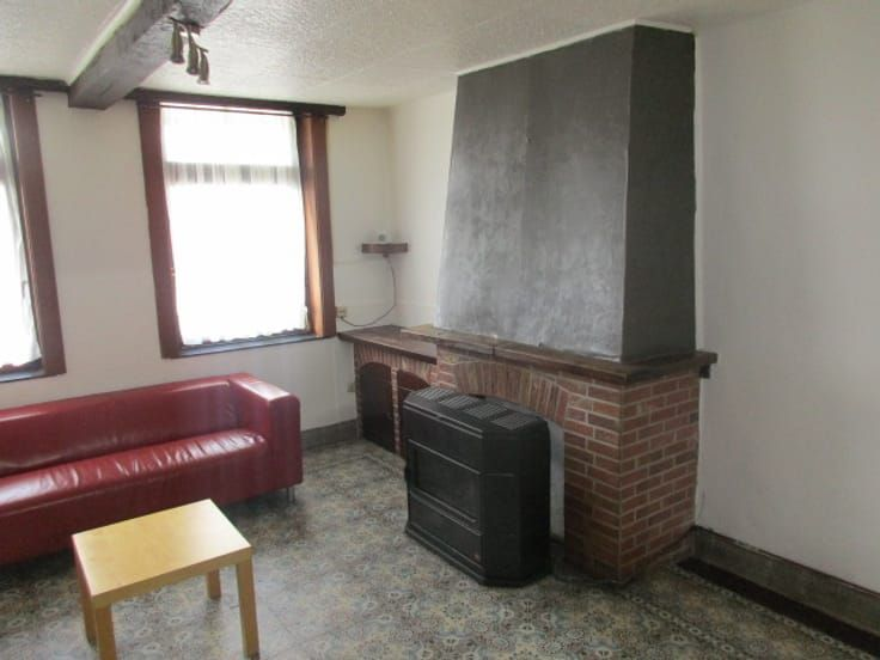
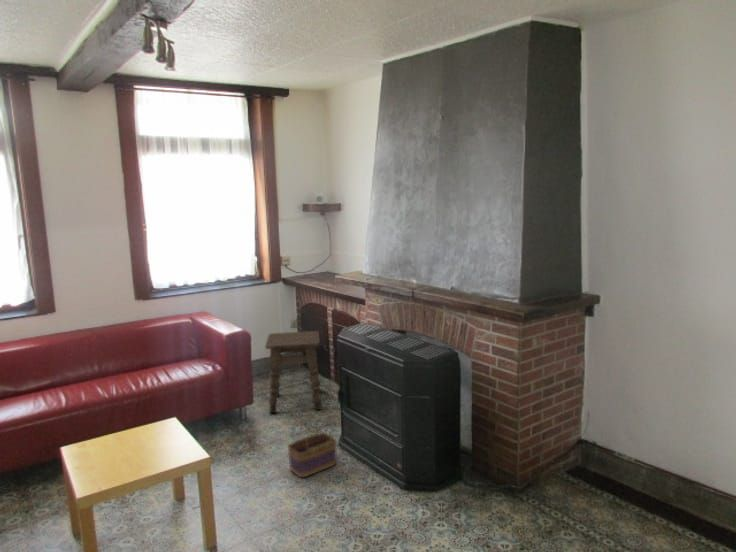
+ side table [264,330,323,414]
+ basket [287,413,338,479]
